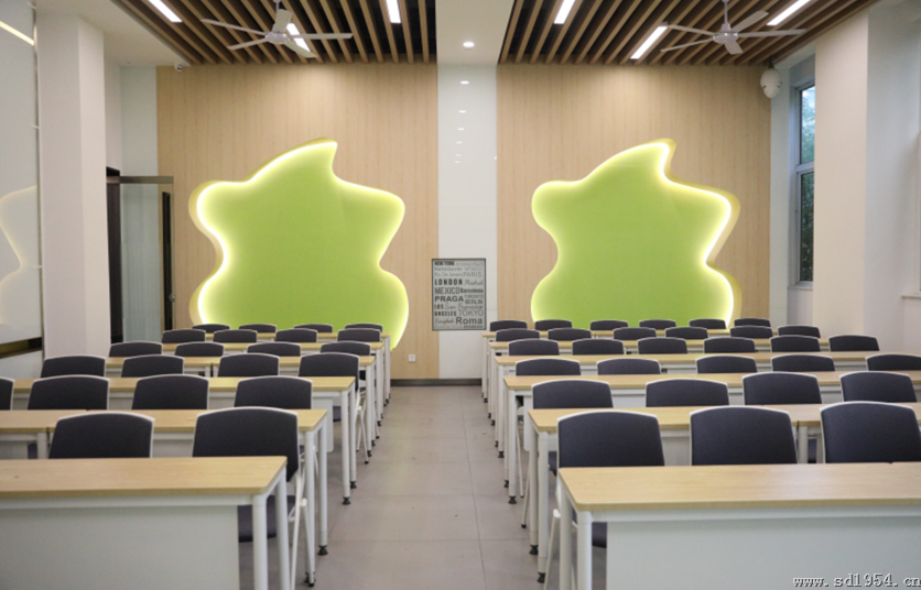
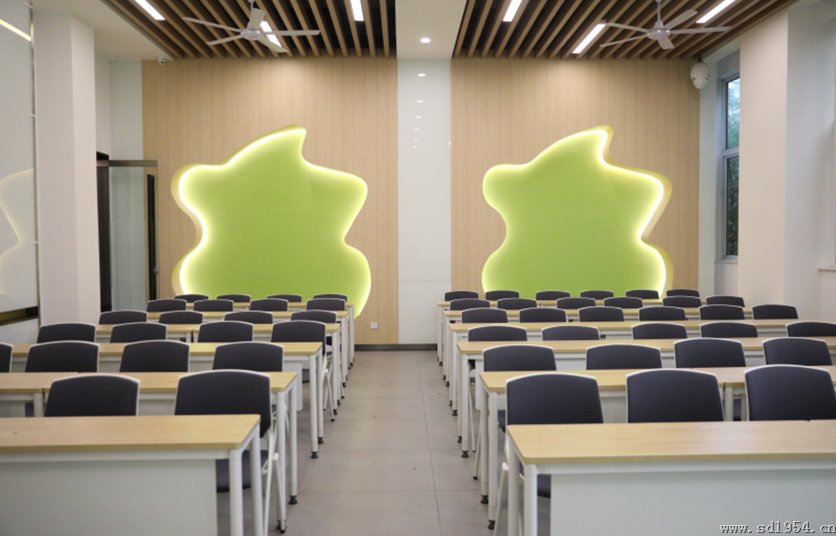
- wall art [431,256,488,332]
